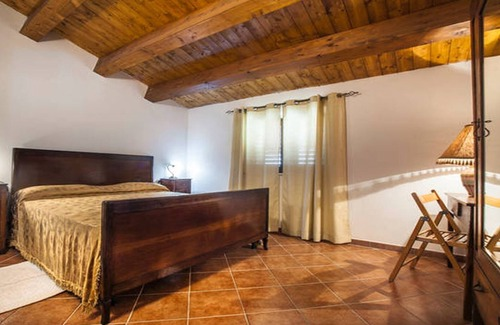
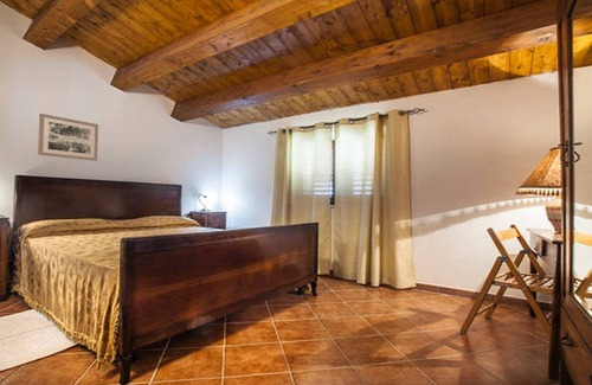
+ wall art [37,113,99,162]
